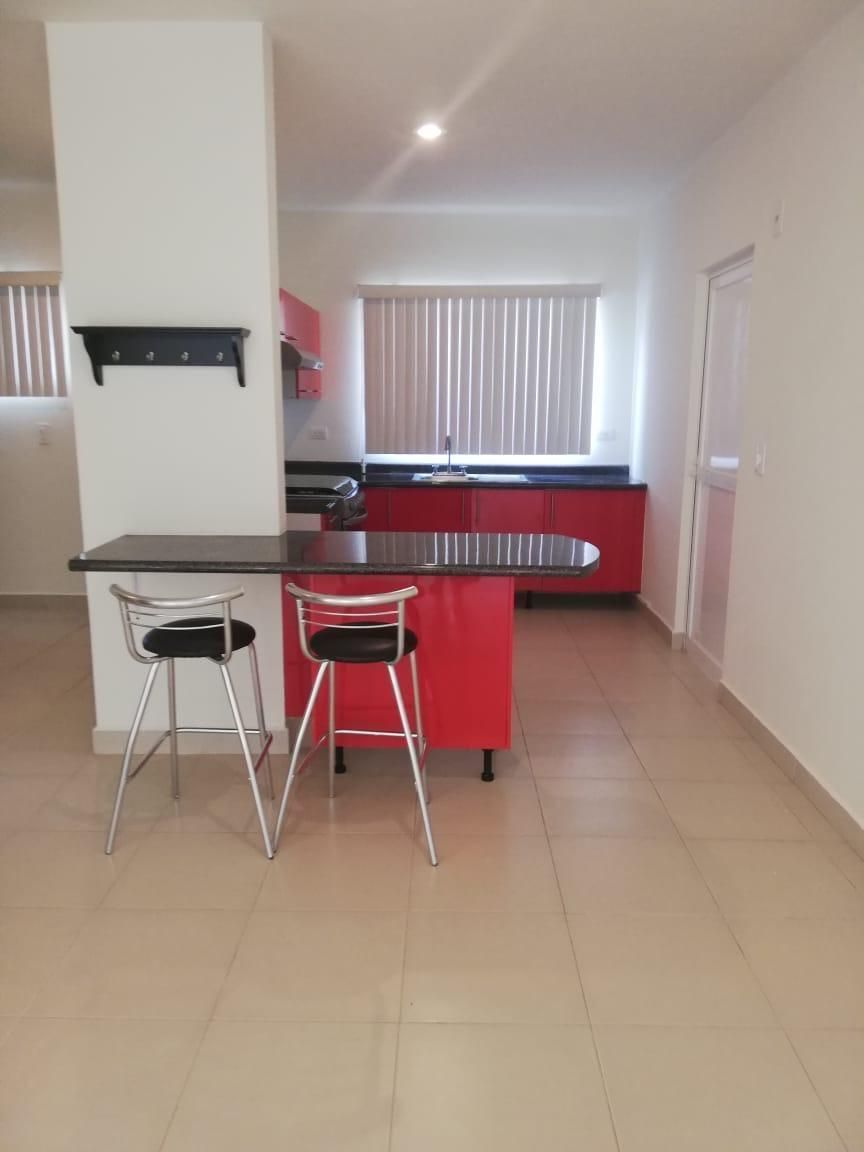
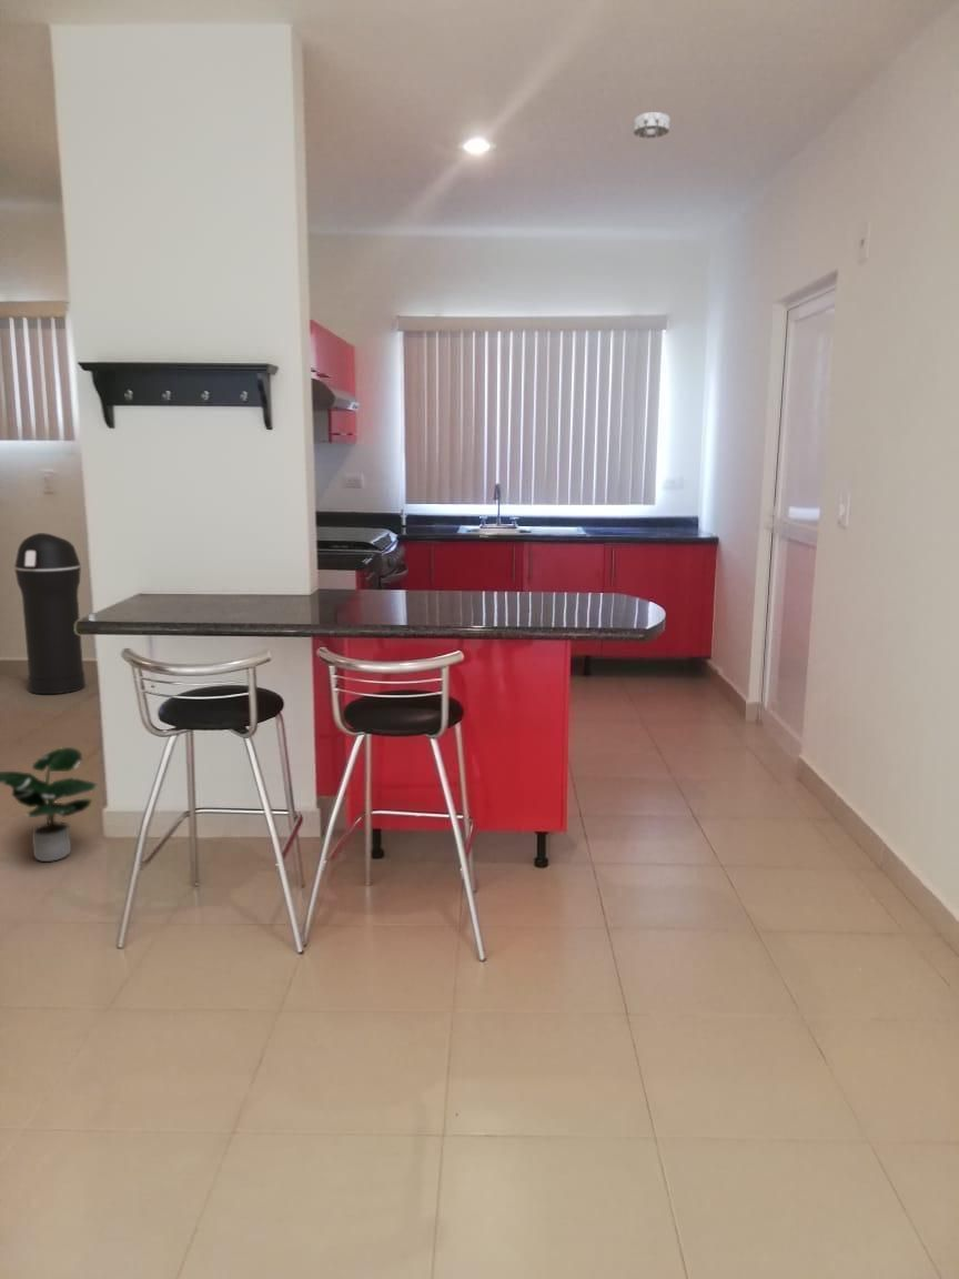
+ smoke detector [633,111,672,139]
+ potted plant [0,746,99,863]
+ trash can [13,532,87,695]
